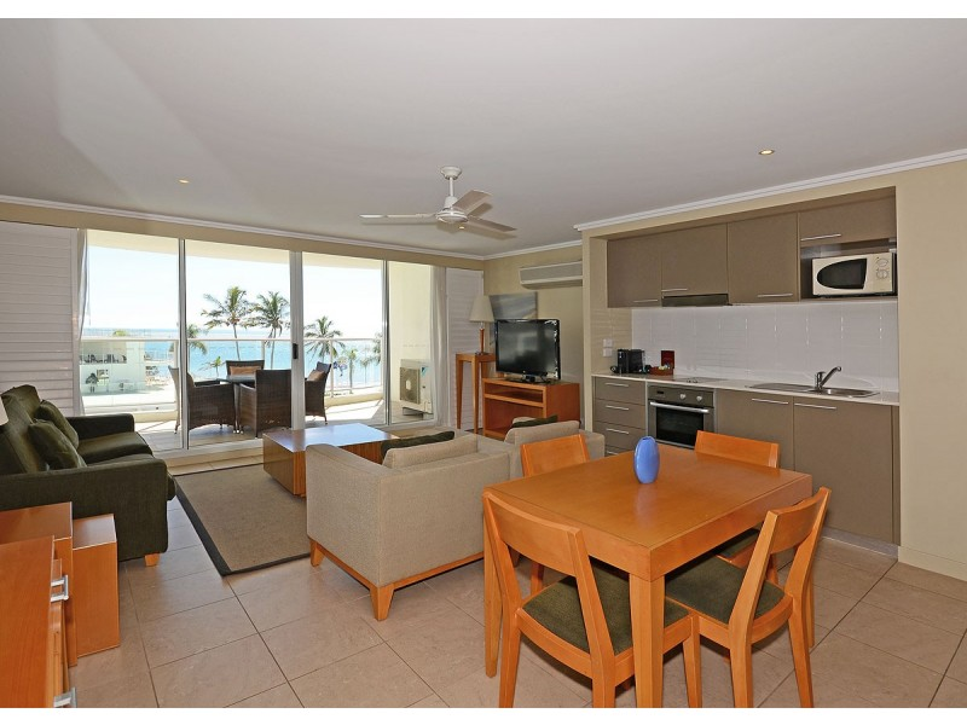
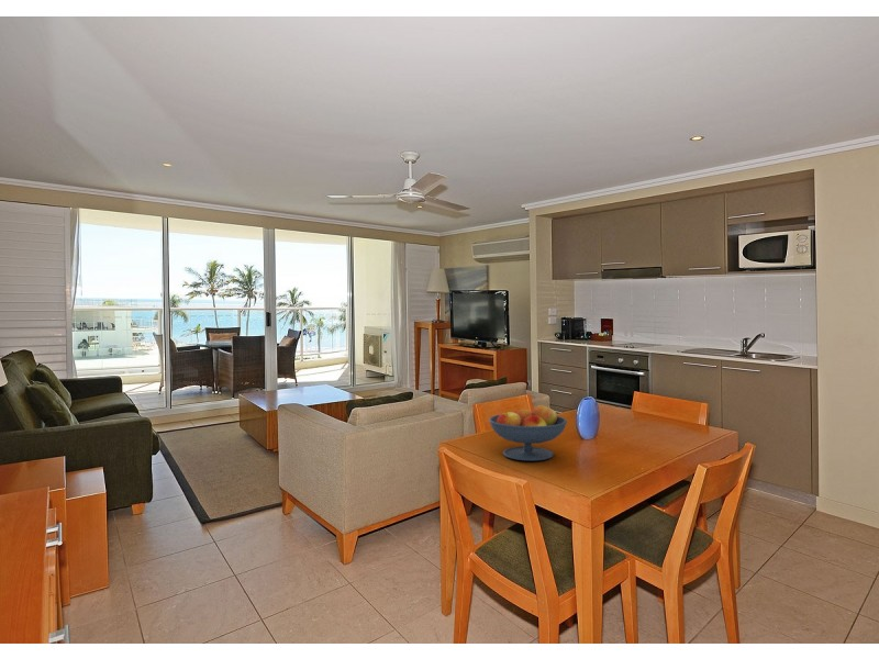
+ fruit bowl [488,404,568,461]
